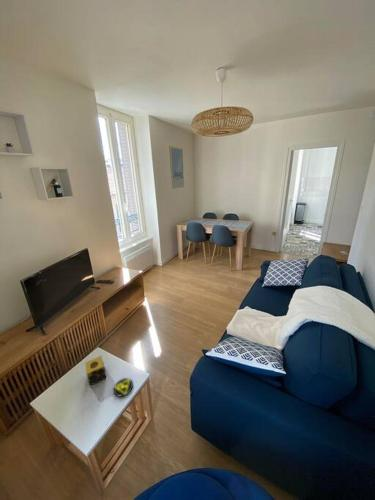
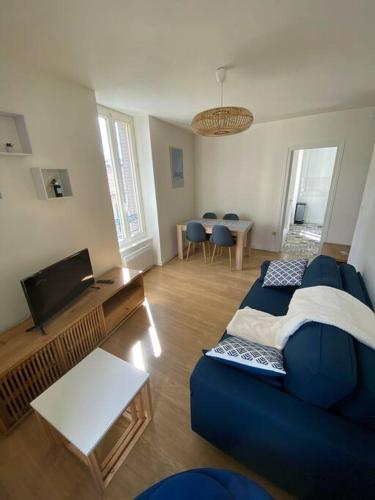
- candle [84,355,108,386]
- coaster [113,377,134,397]
